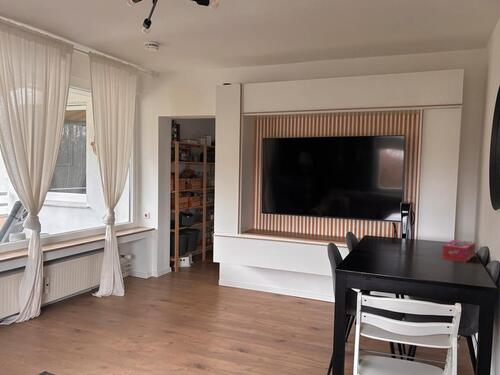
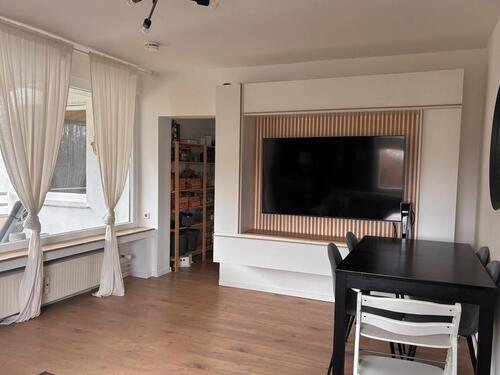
- tissue box [441,239,476,263]
